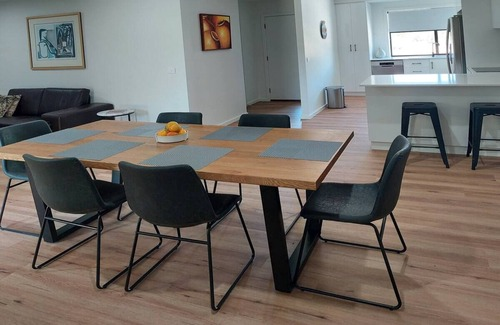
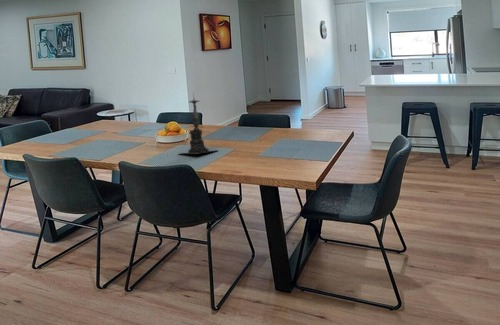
+ candle holder [179,91,220,155]
